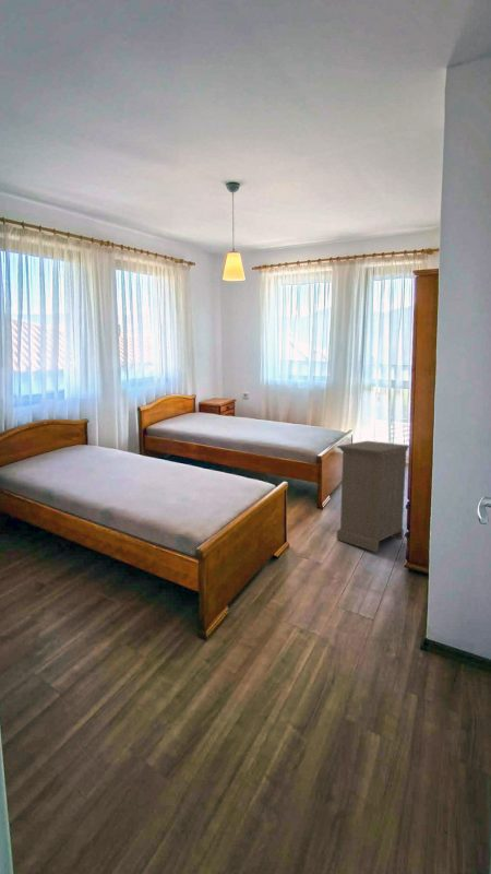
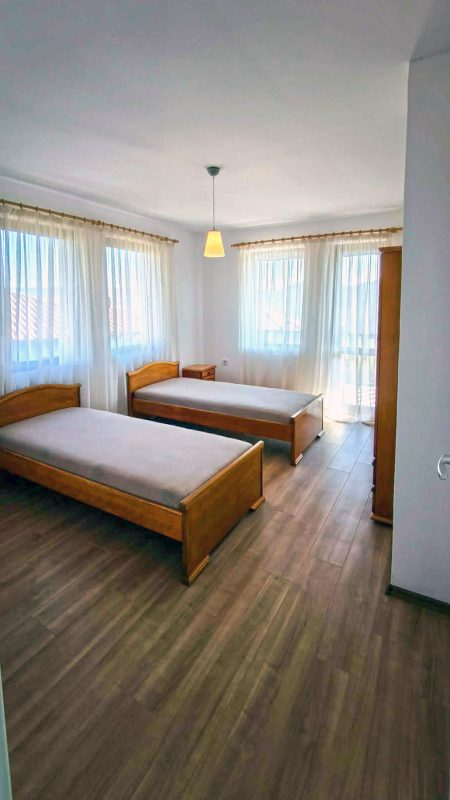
- nightstand [336,440,410,553]
